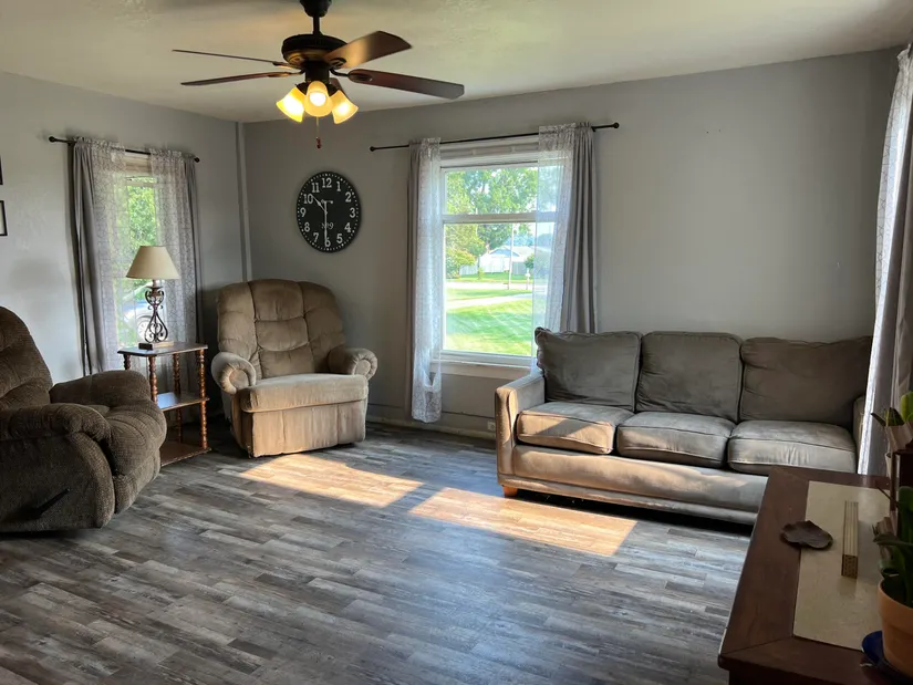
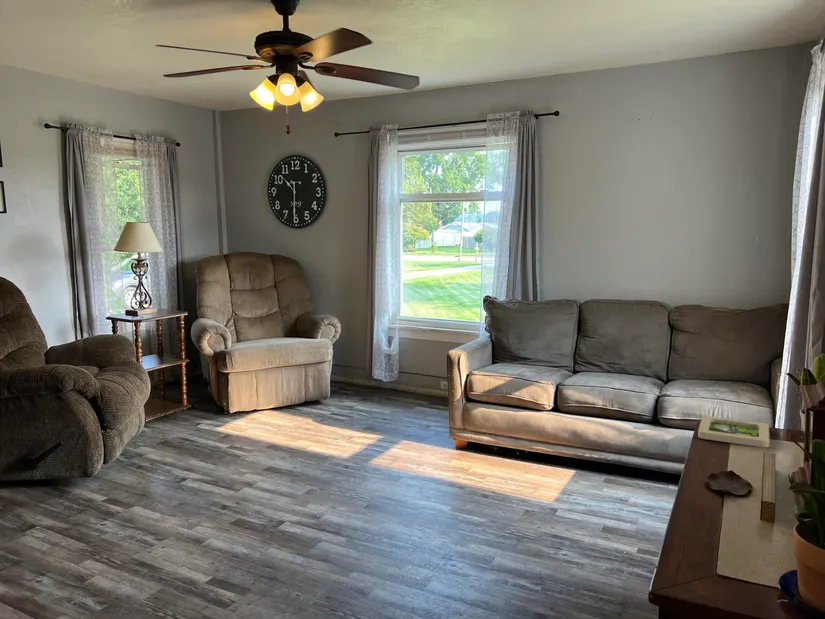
+ picture frame [697,415,770,448]
